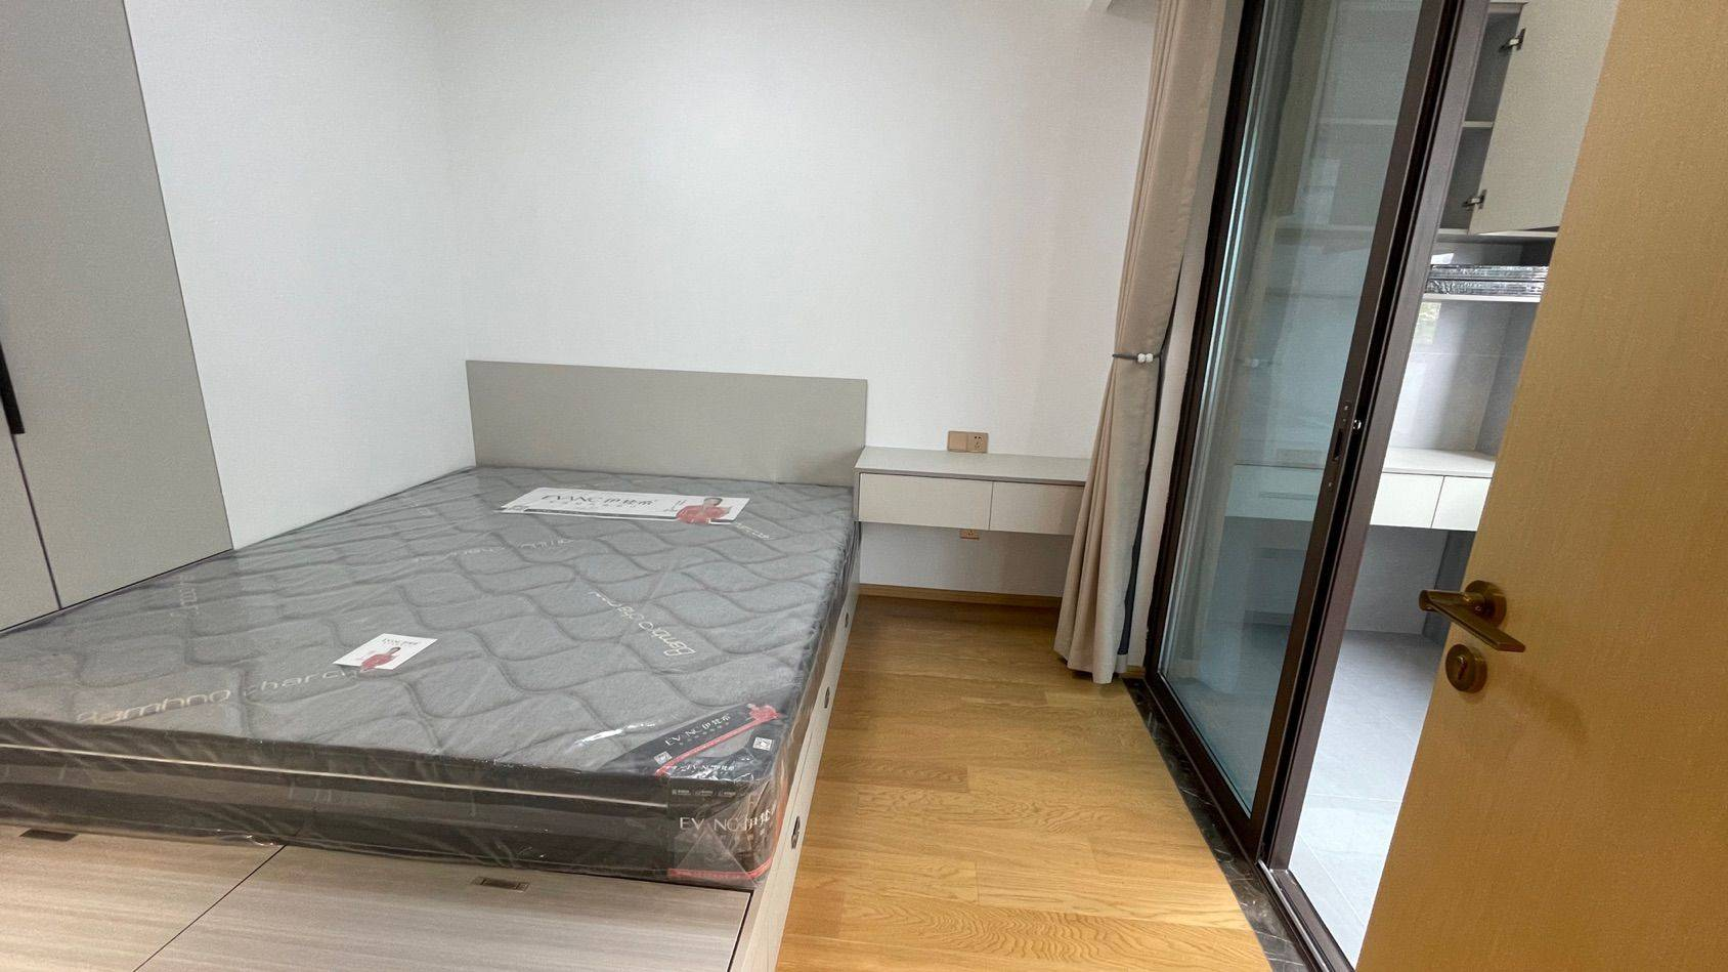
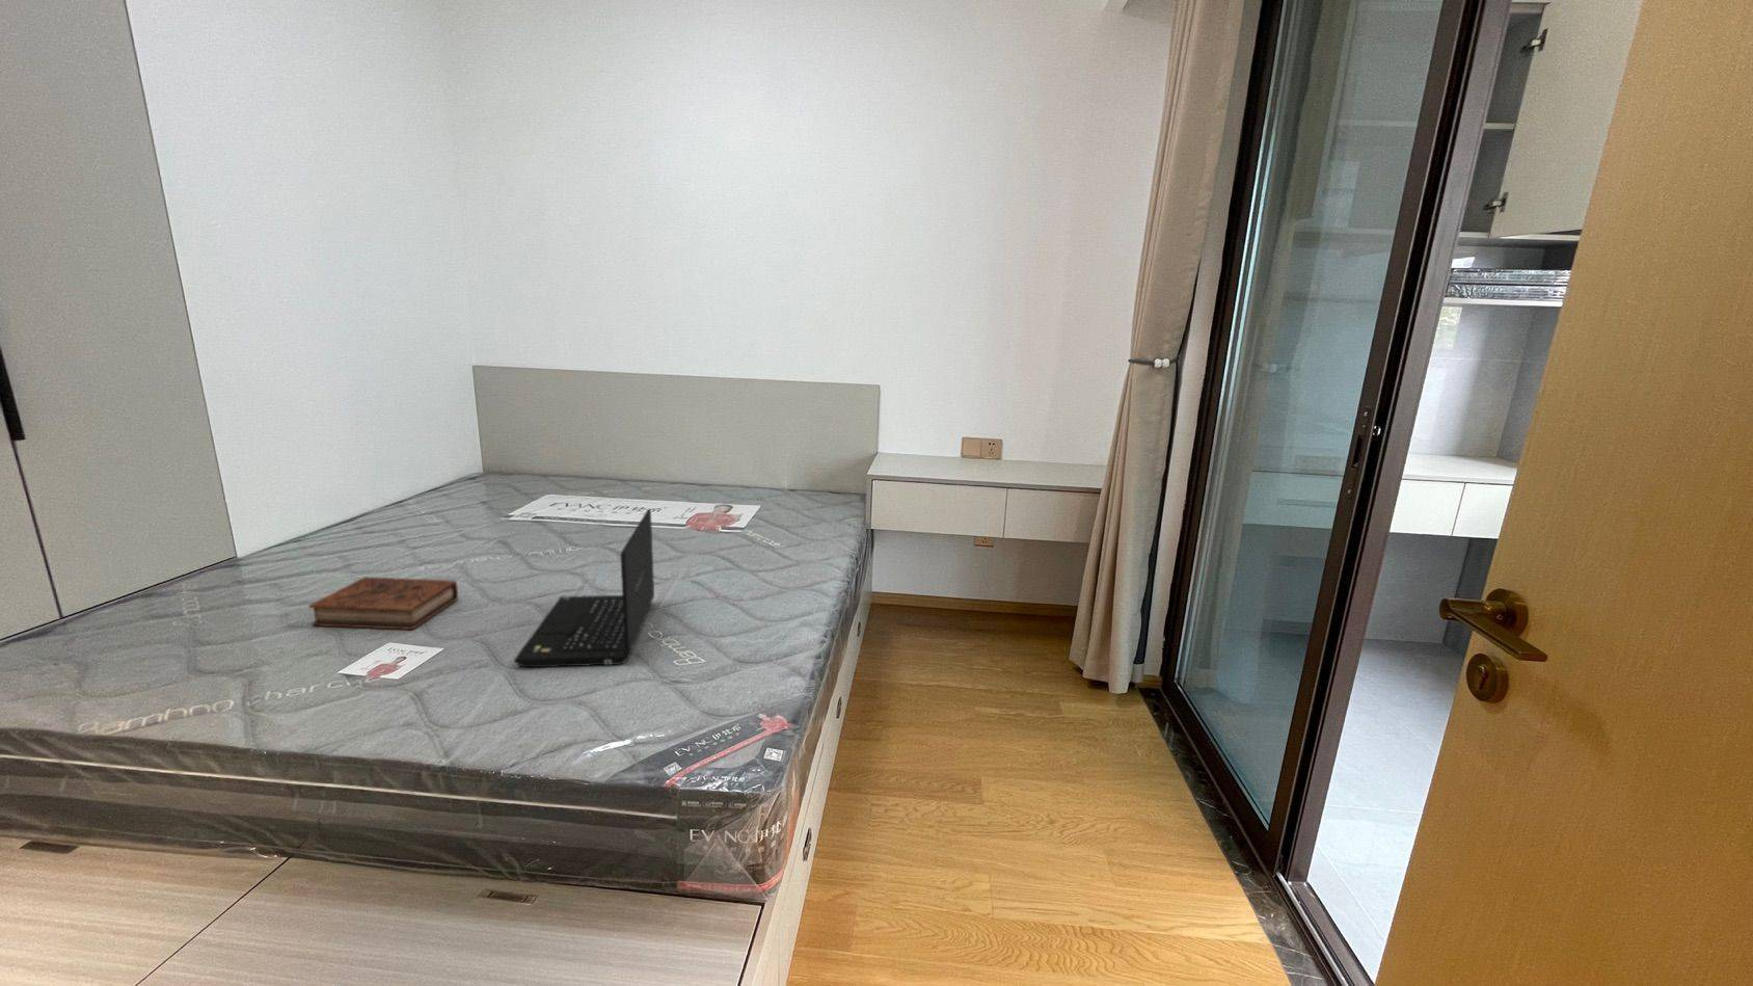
+ laptop [513,508,655,668]
+ book [308,575,459,631]
